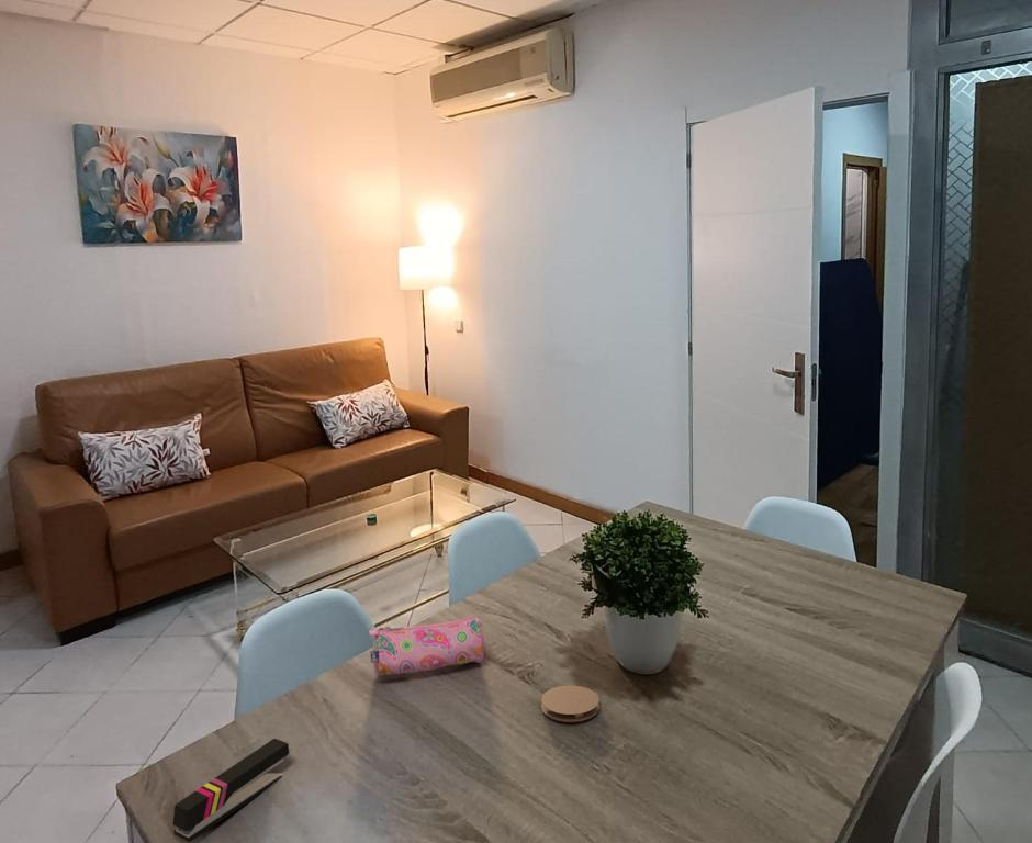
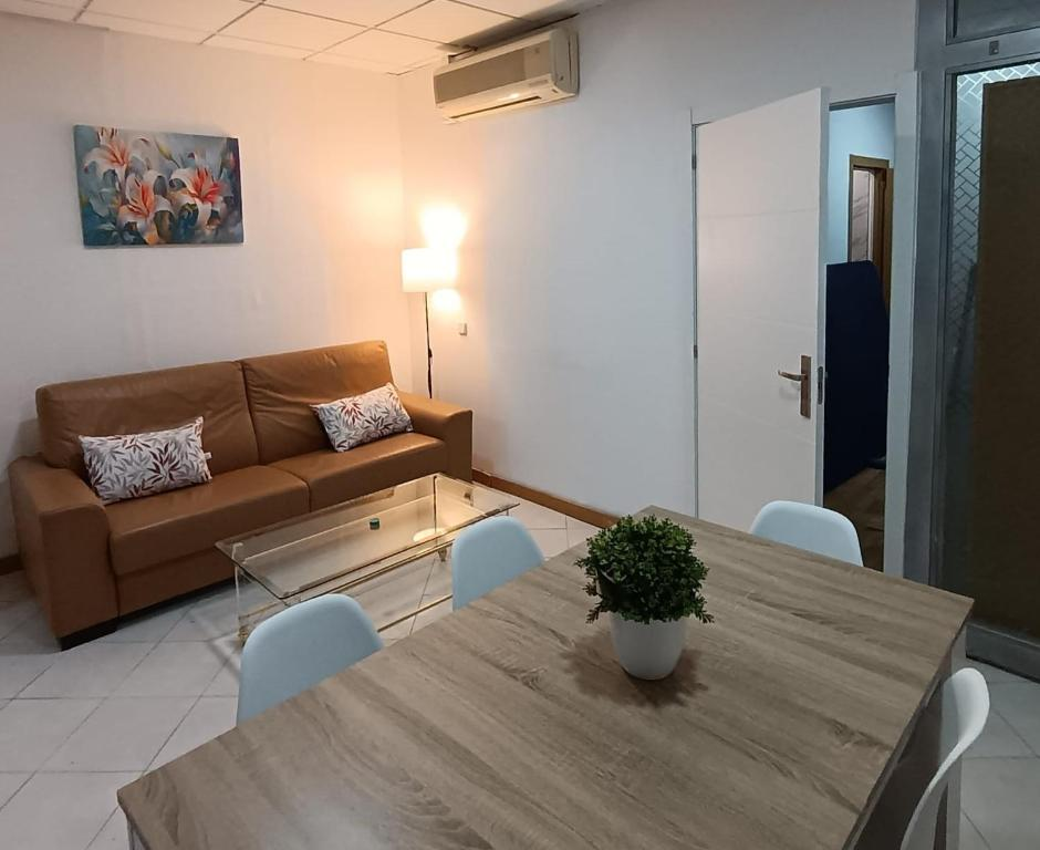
- coaster [540,685,601,723]
- stapler [172,738,290,843]
- pencil case [368,615,485,677]
